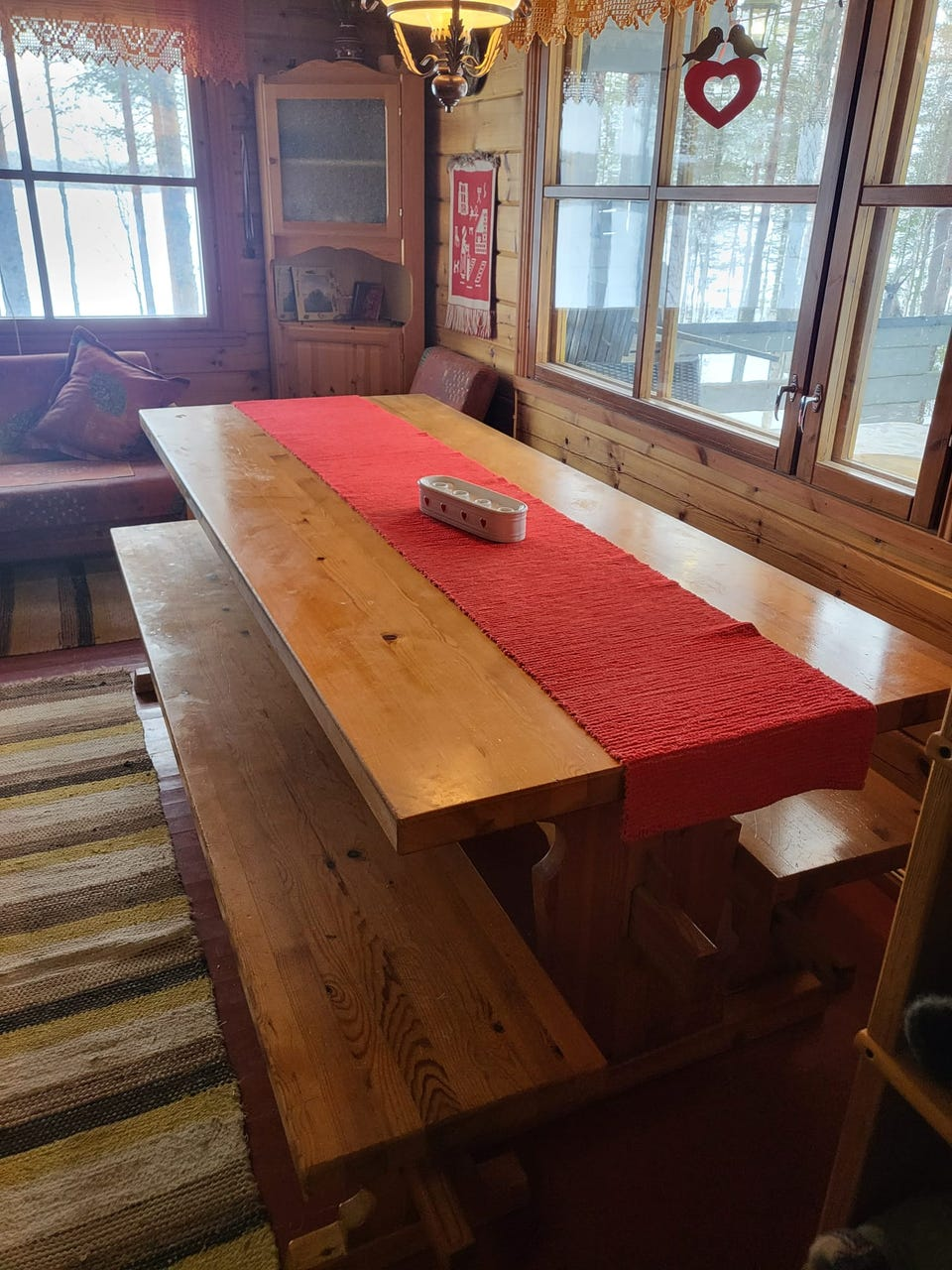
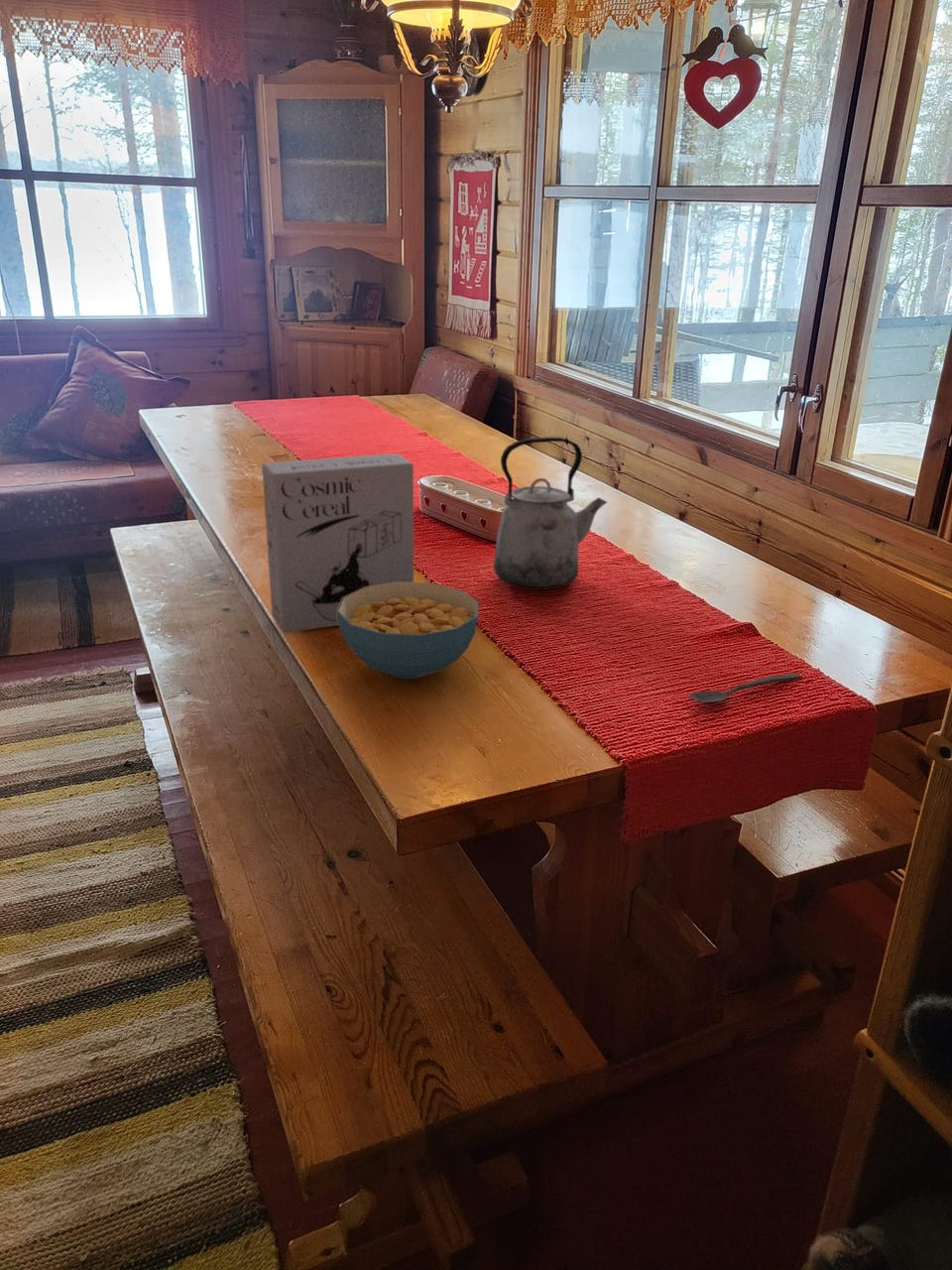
+ cereal bowl [336,581,480,680]
+ kettle [493,436,608,591]
+ spoon [688,672,802,703]
+ cereal box [261,452,415,634]
